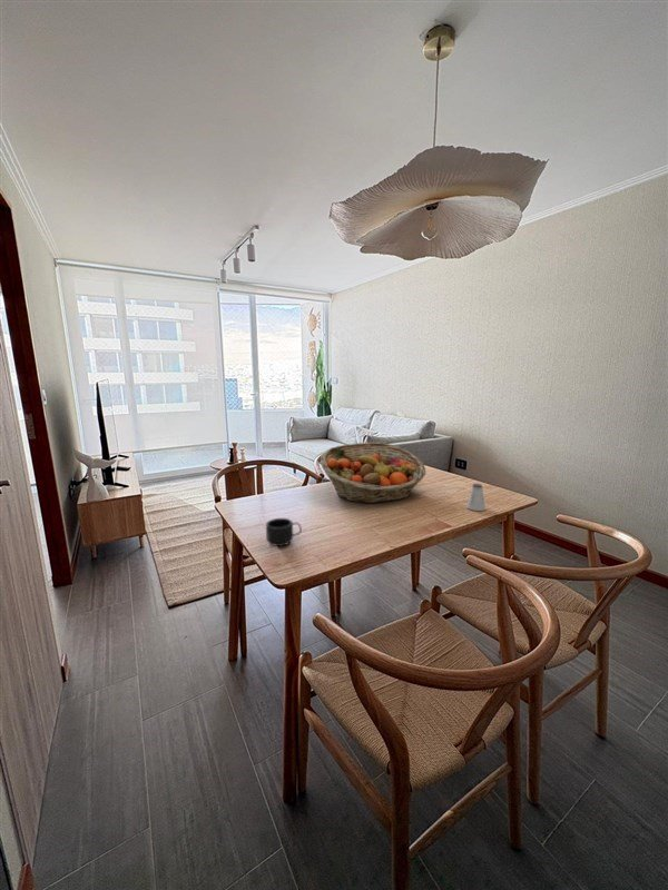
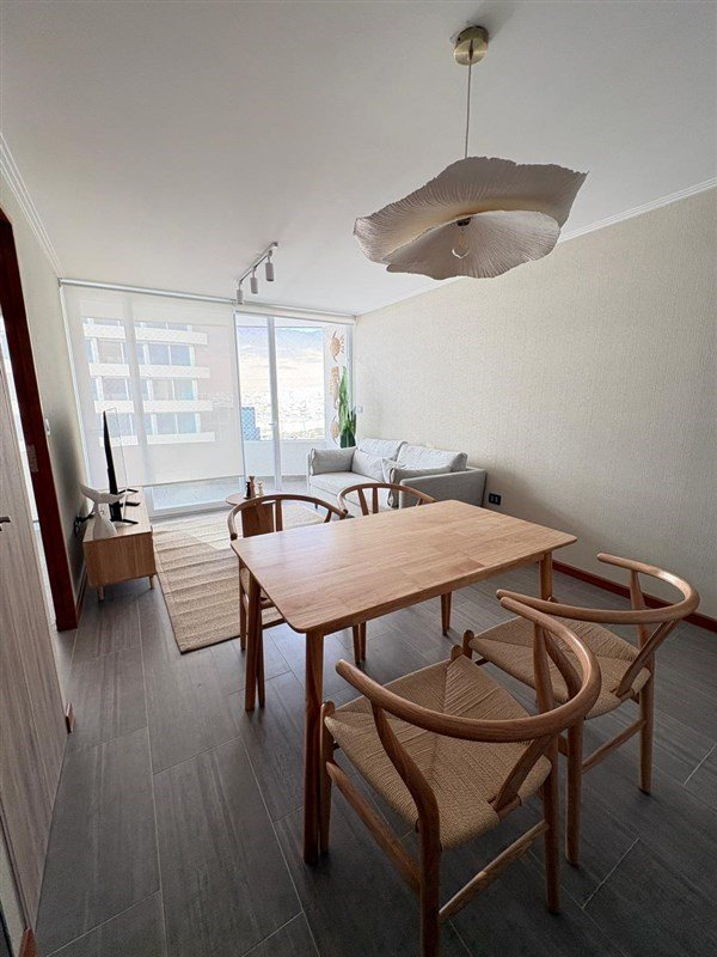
- mug [265,517,303,547]
- fruit basket [320,442,426,504]
- saltshaker [465,483,487,512]
